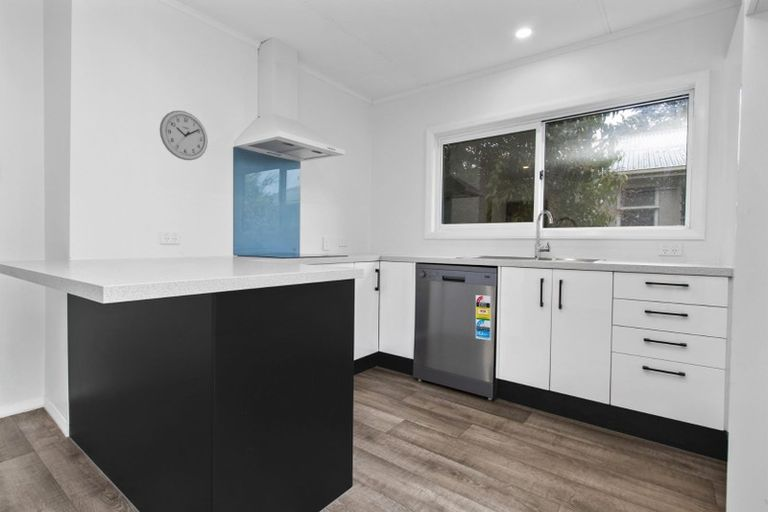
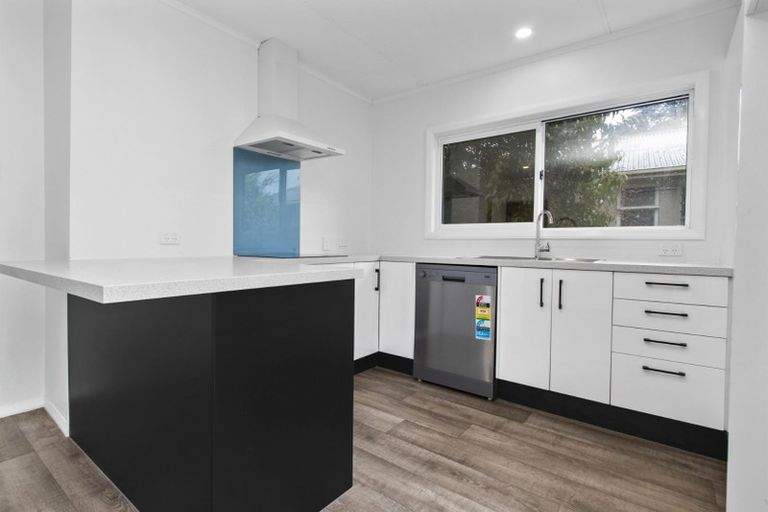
- wall clock [159,110,209,161]
